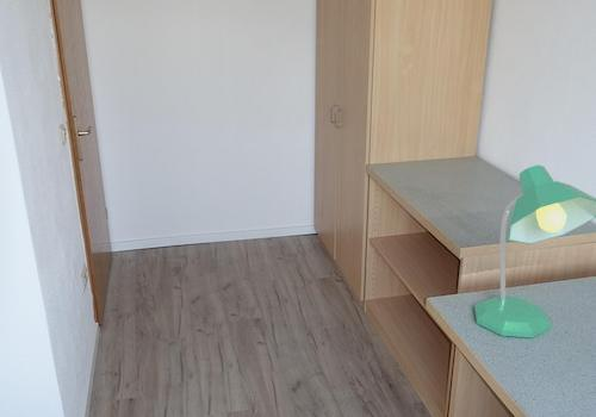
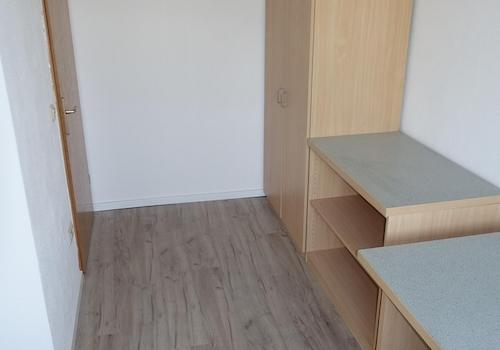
- desk lamp [473,163,596,340]
